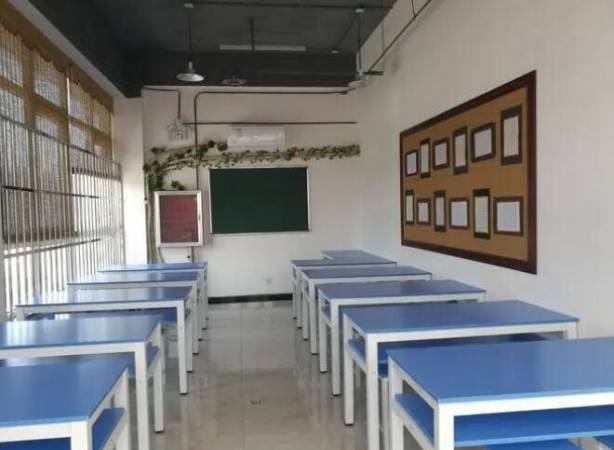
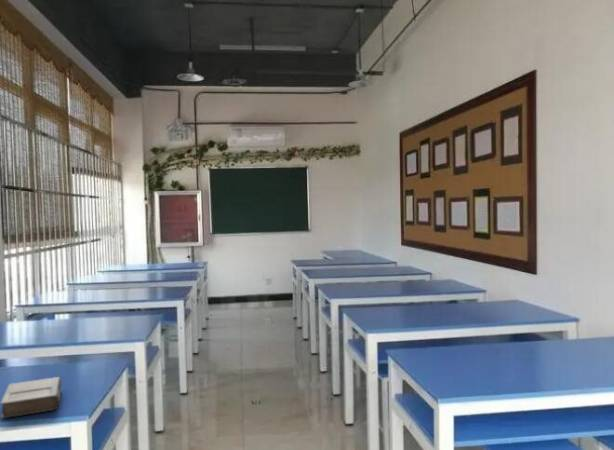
+ book [0,376,63,420]
